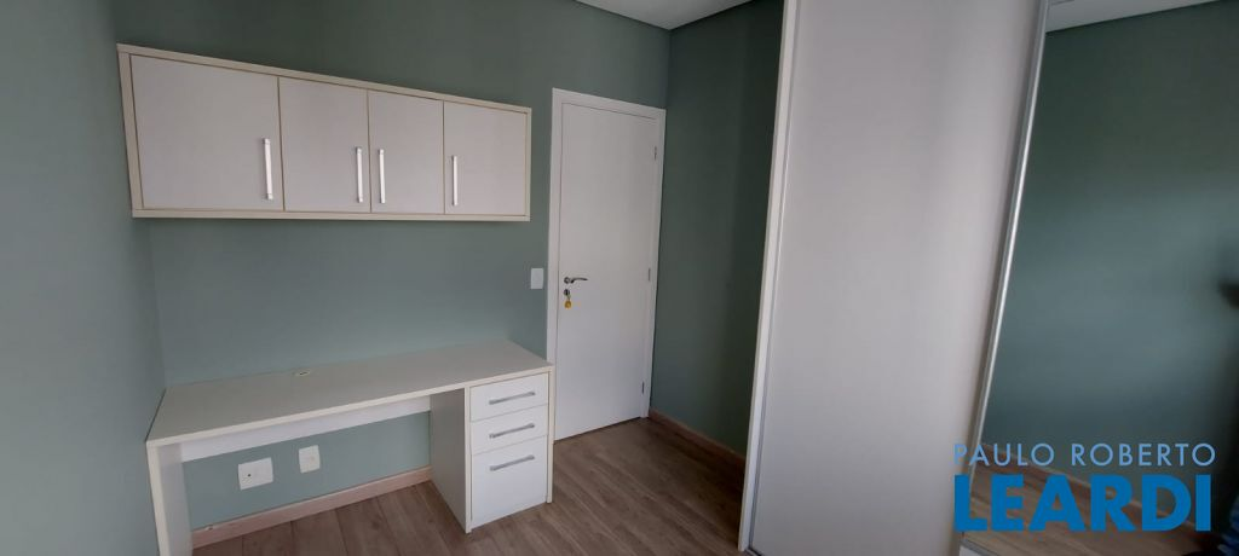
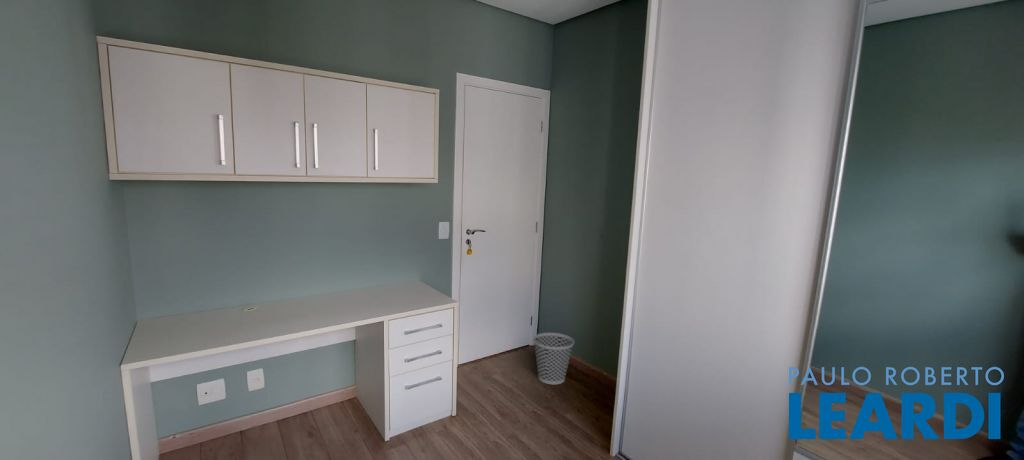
+ wastebasket [532,332,575,385]
